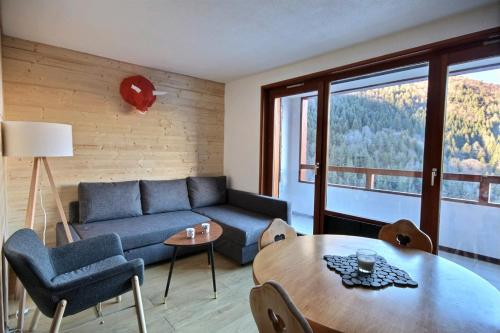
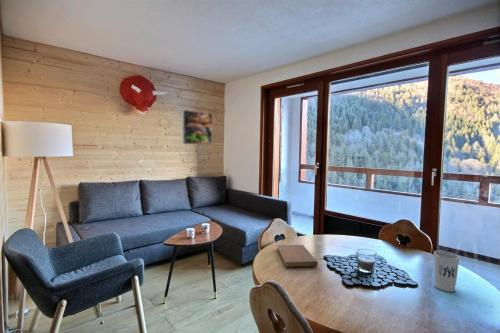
+ notebook [276,244,319,268]
+ cup [433,250,460,293]
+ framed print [181,109,213,146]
